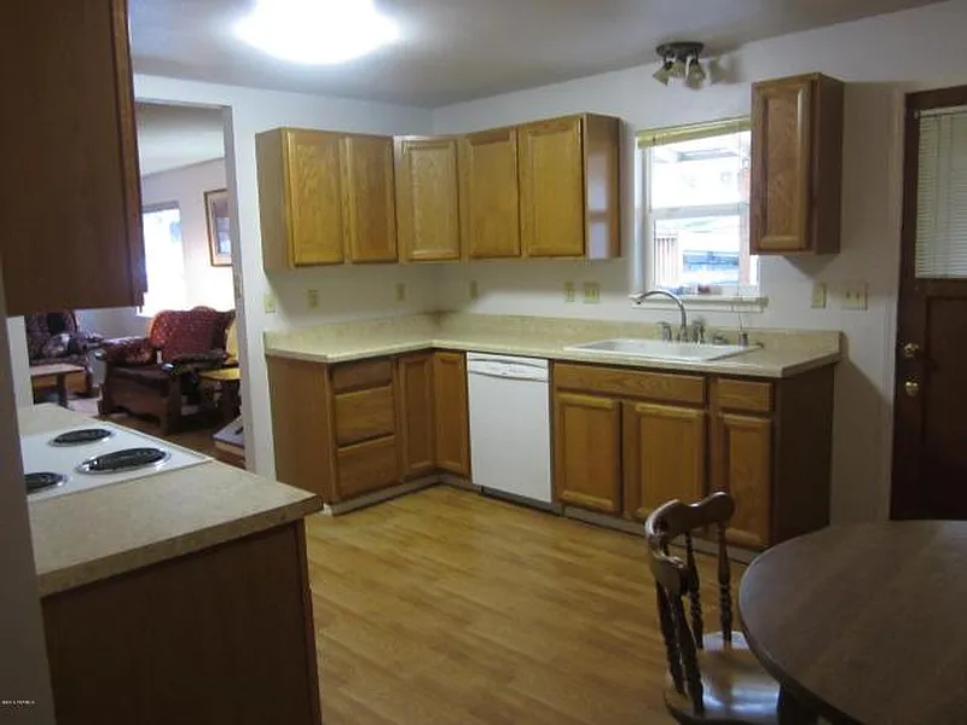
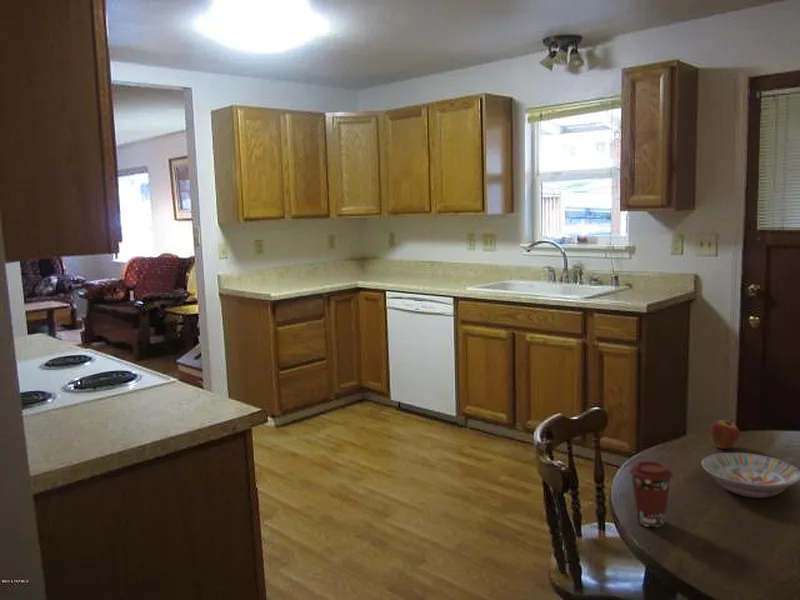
+ fruit [709,418,741,450]
+ coffee cup [629,460,674,528]
+ bowl [701,452,800,499]
